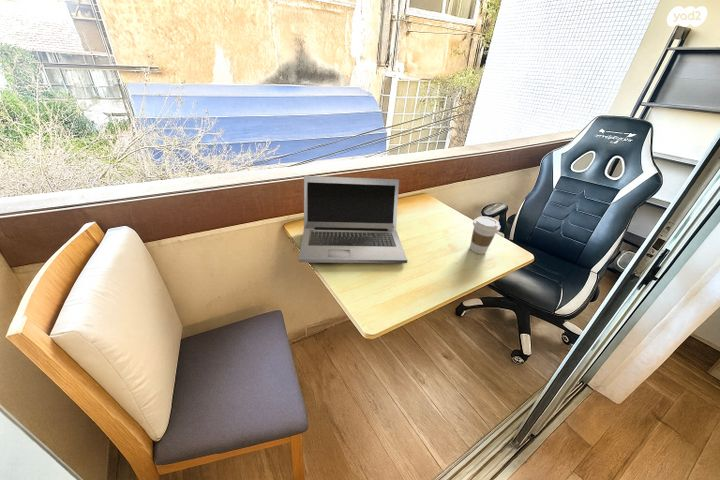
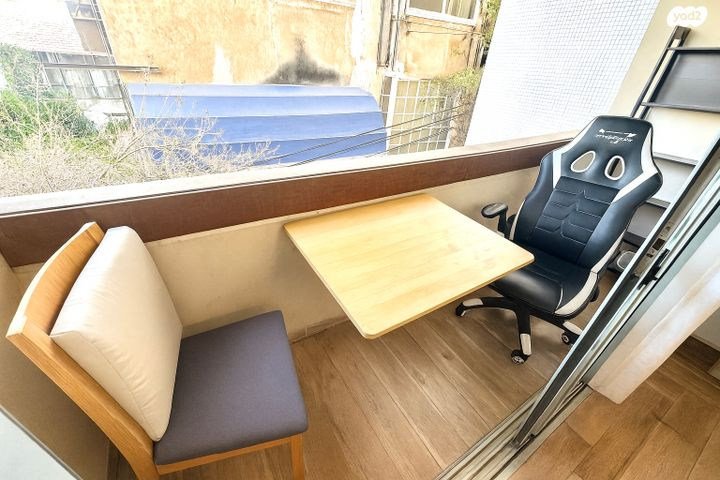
- laptop [298,175,409,264]
- coffee cup [469,215,501,255]
